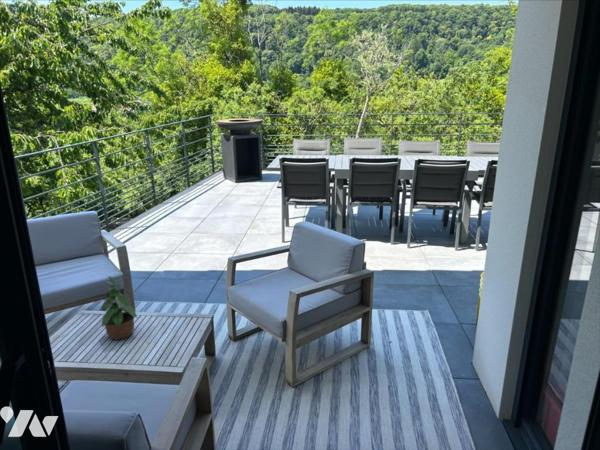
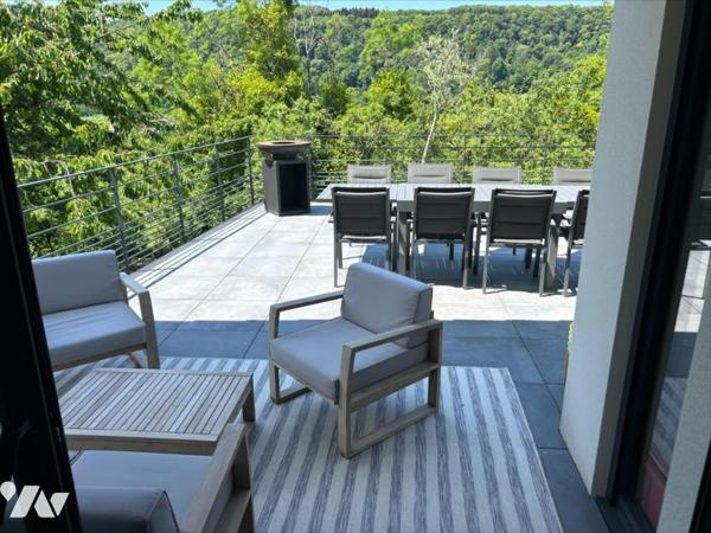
- potted plant [100,275,138,341]
